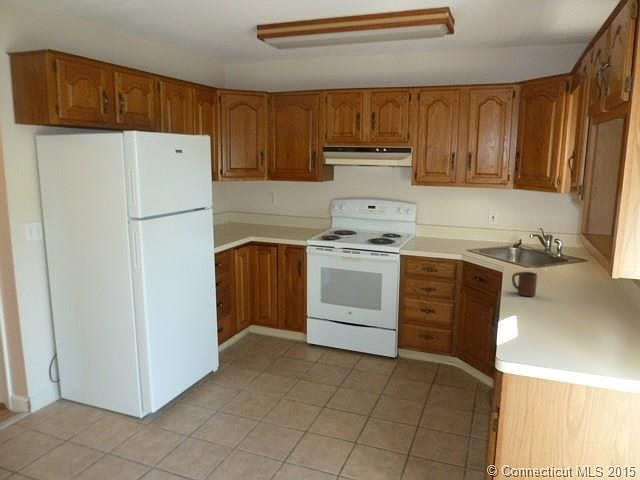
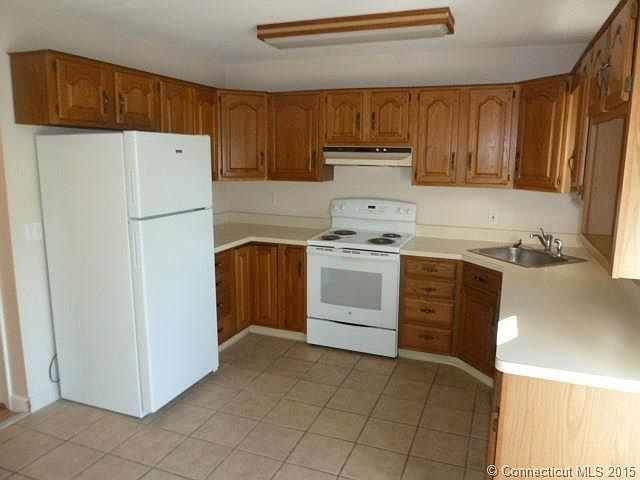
- cup [511,271,538,297]
